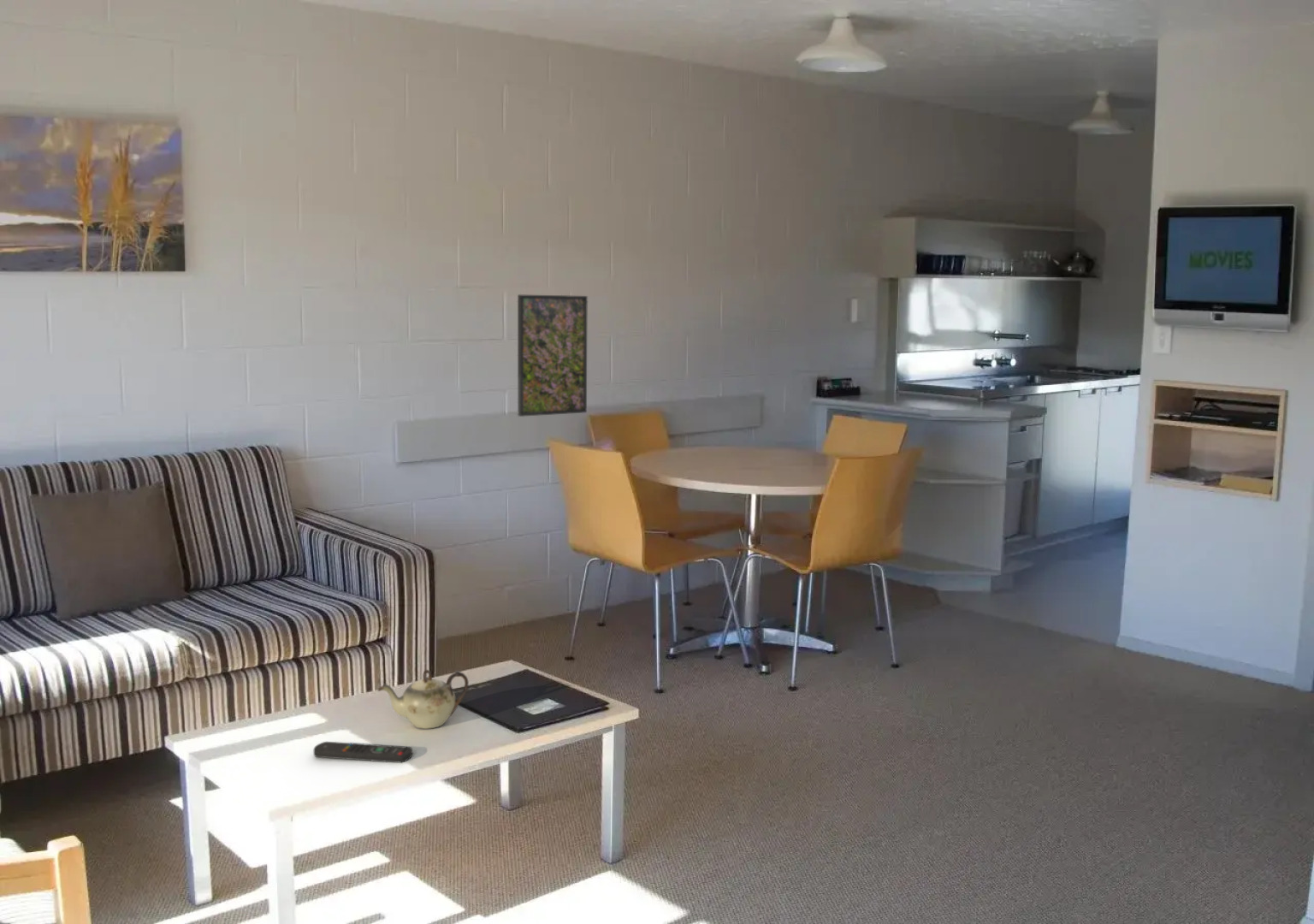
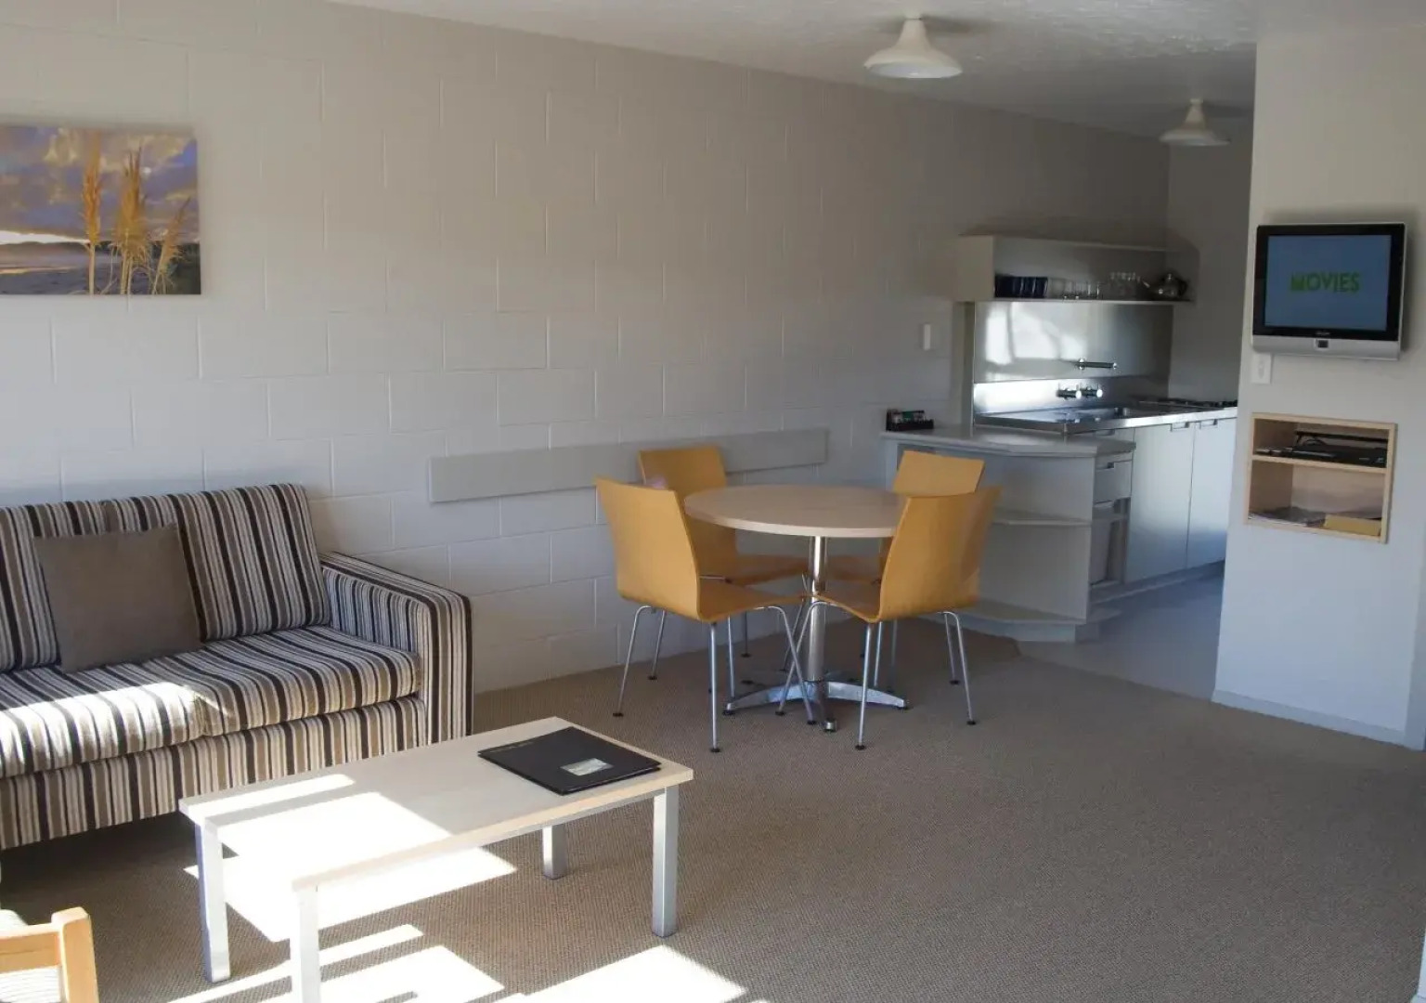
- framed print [517,293,589,418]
- remote control [313,741,413,764]
- teapot [377,669,470,730]
